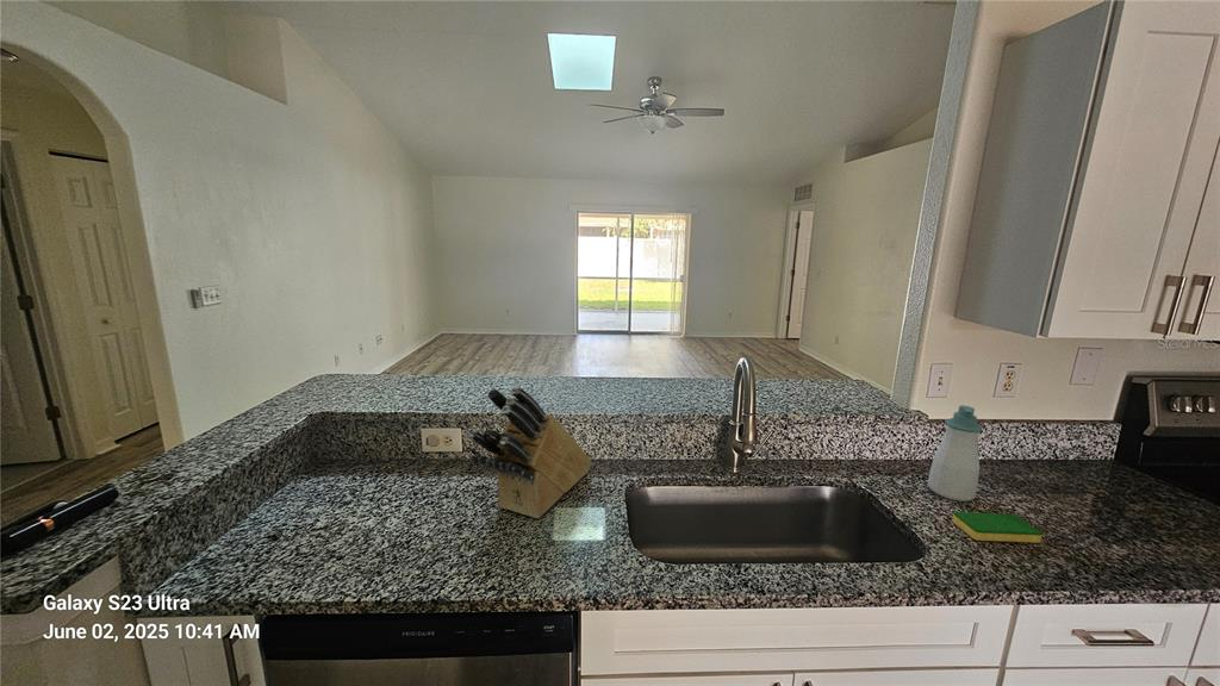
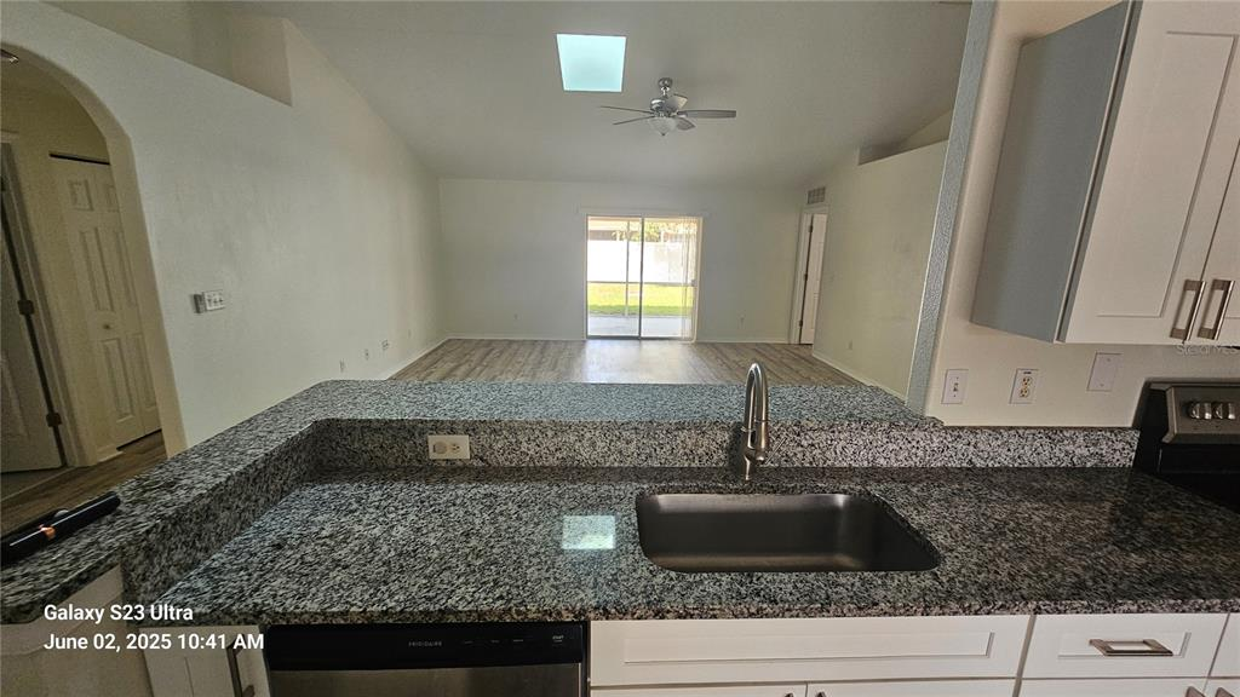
- dish sponge [951,511,1044,544]
- knife block [467,386,592,519]
- soap bottle [927,404,984,503]
